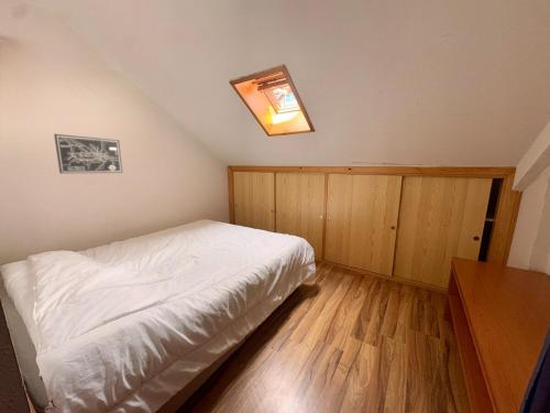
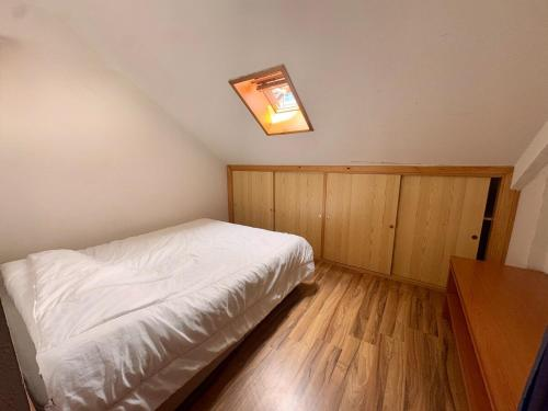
- wall art [53,133,123,174]
